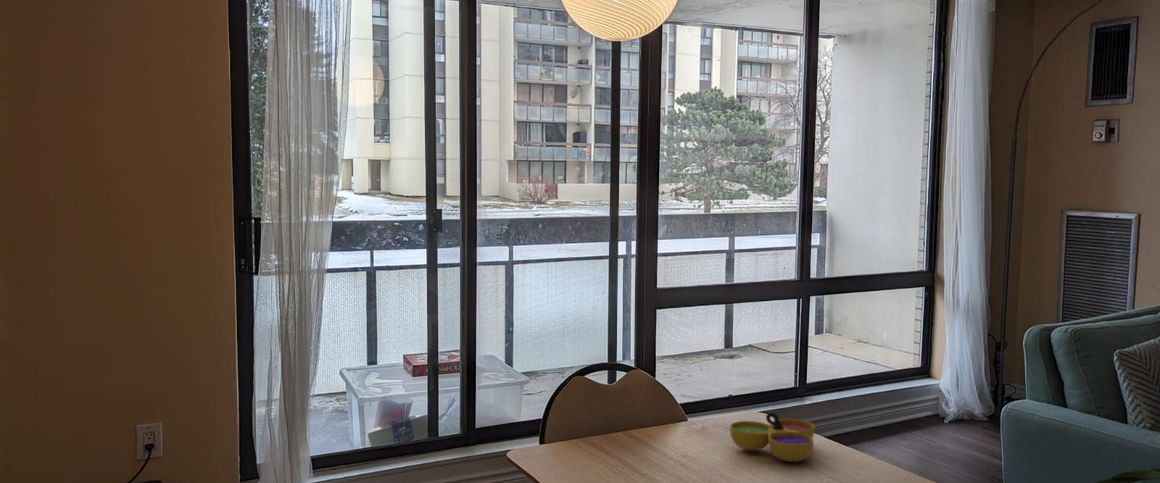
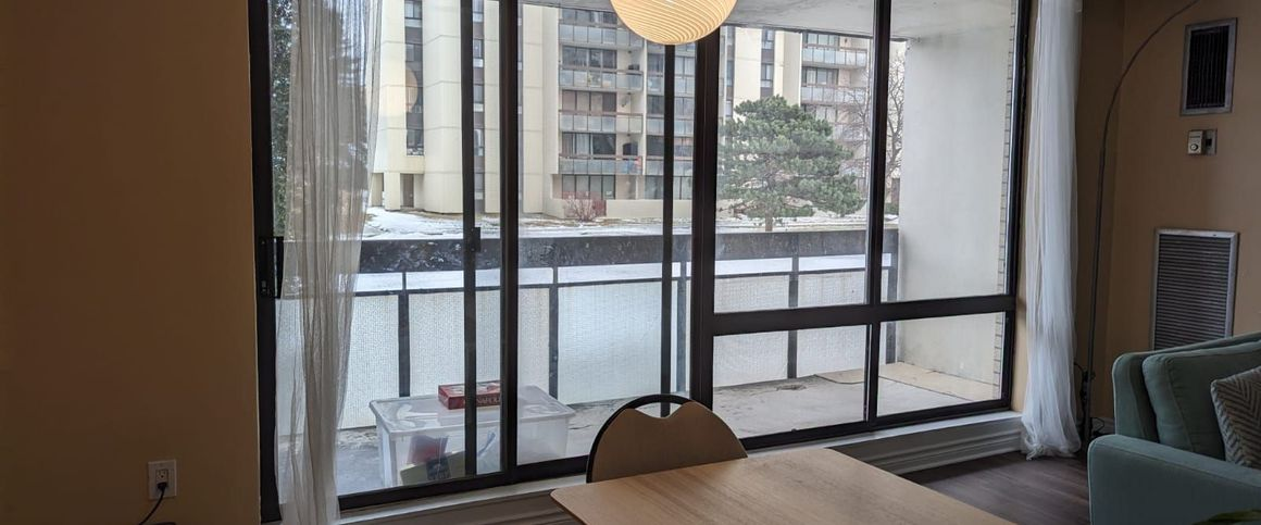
- decorative bowl [729,412,816,463]
